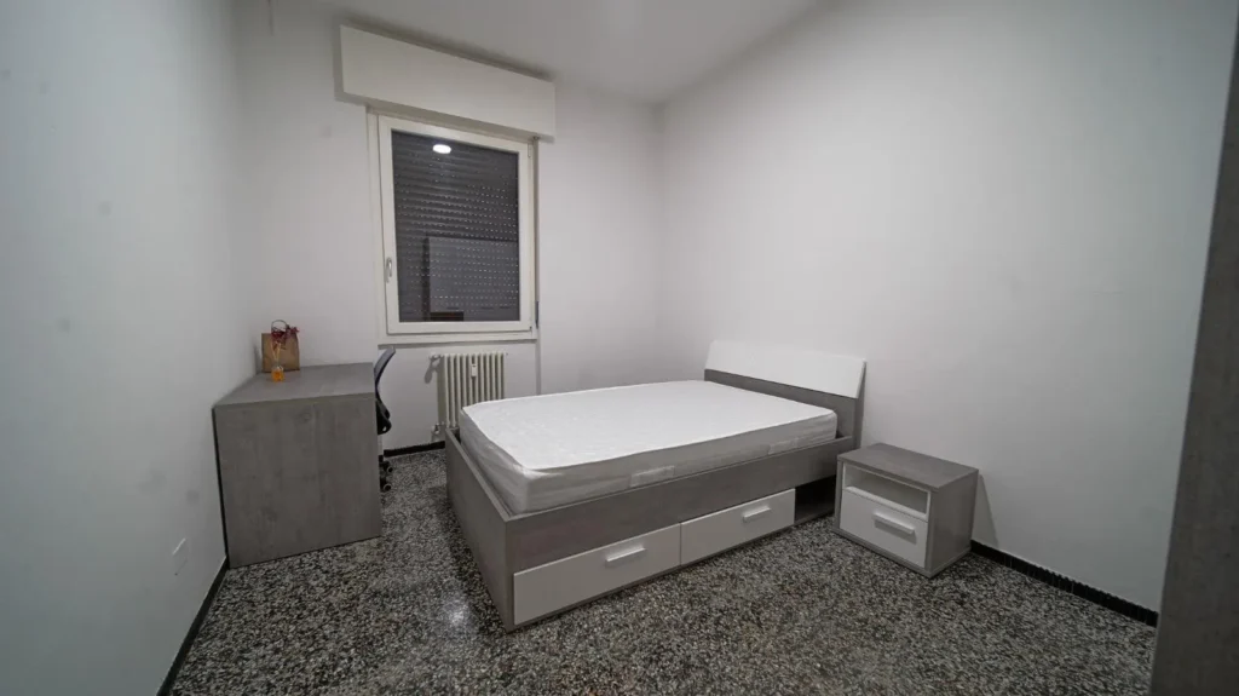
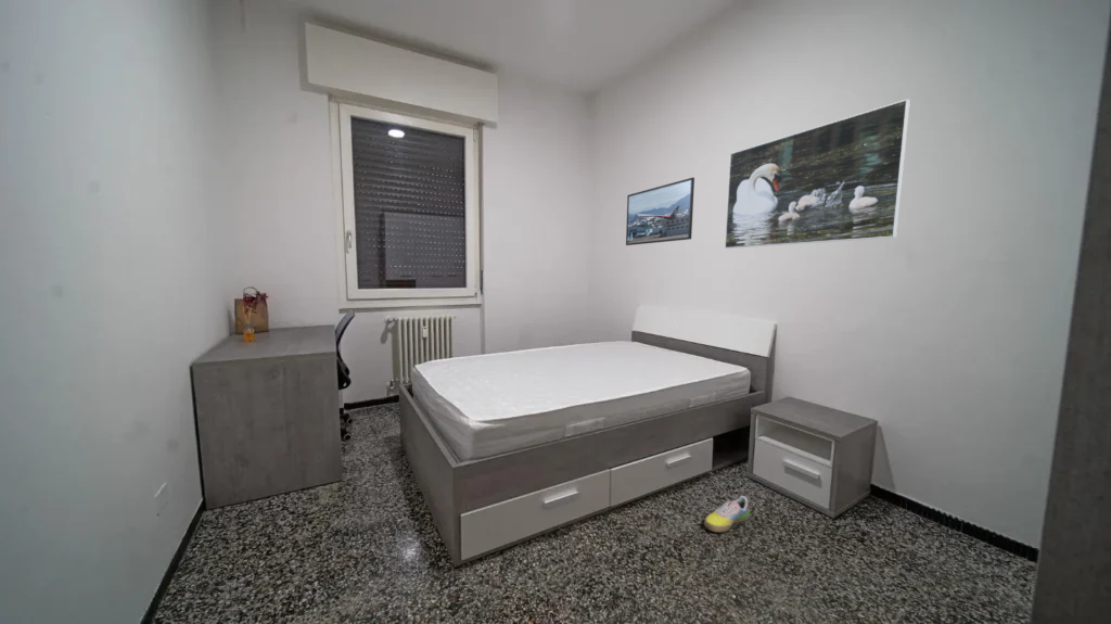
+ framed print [724,98,911,250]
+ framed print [625,177,695,246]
+ shoe [703,495,751,533]
